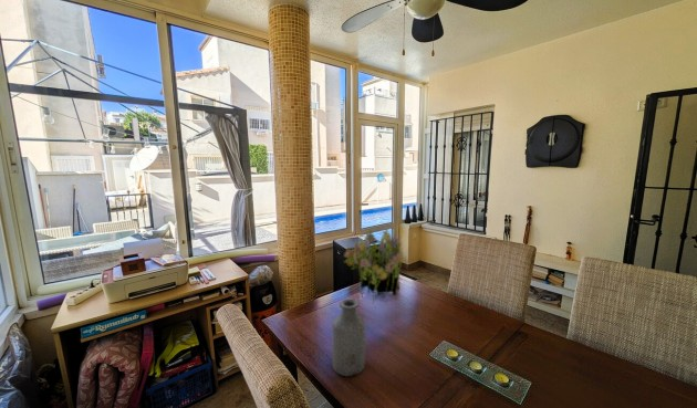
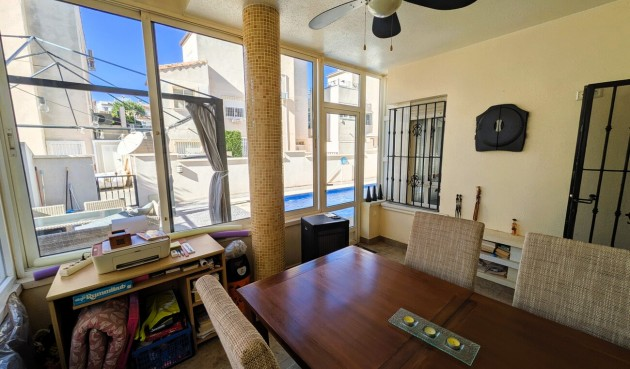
- flower bouquet [343,226,404,304]
- bottle [331,297,366,377]
